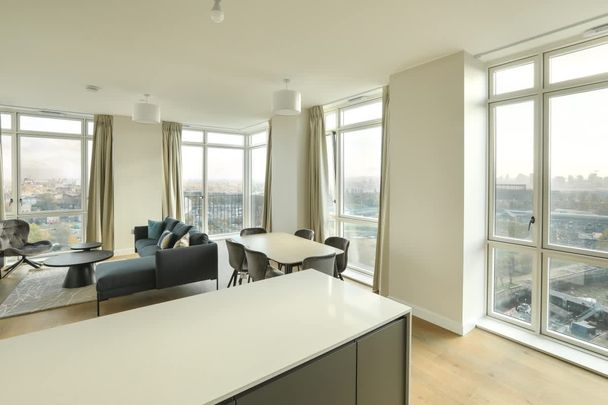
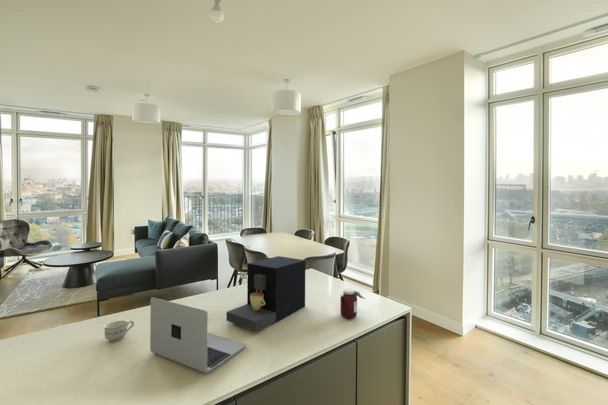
+ cup [103,319,135,342]
+ laptop [149,296,247,374]
+ jar [339,287,366,319]
+ coffee maker [226,255,306,332]
